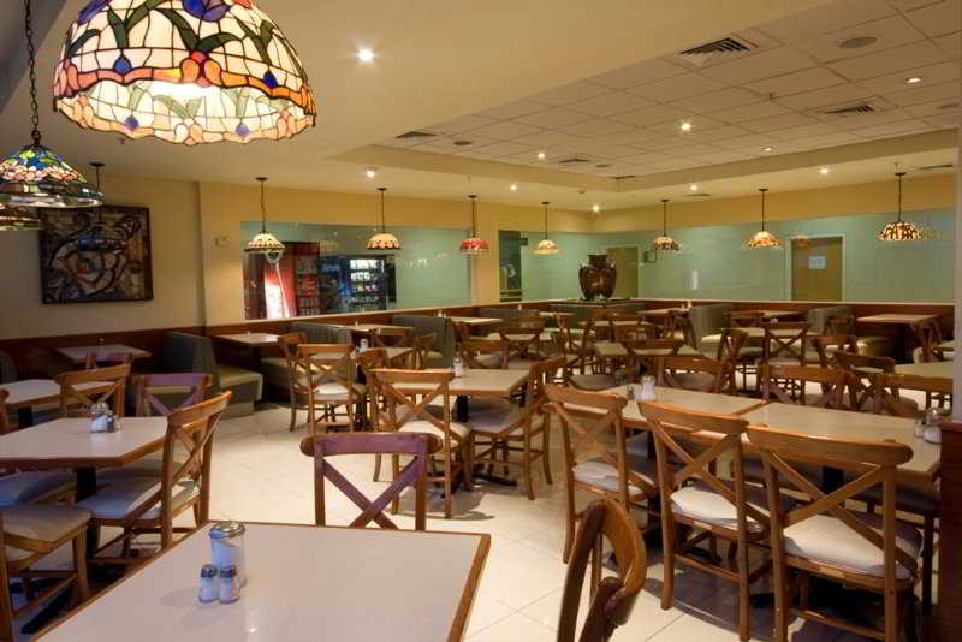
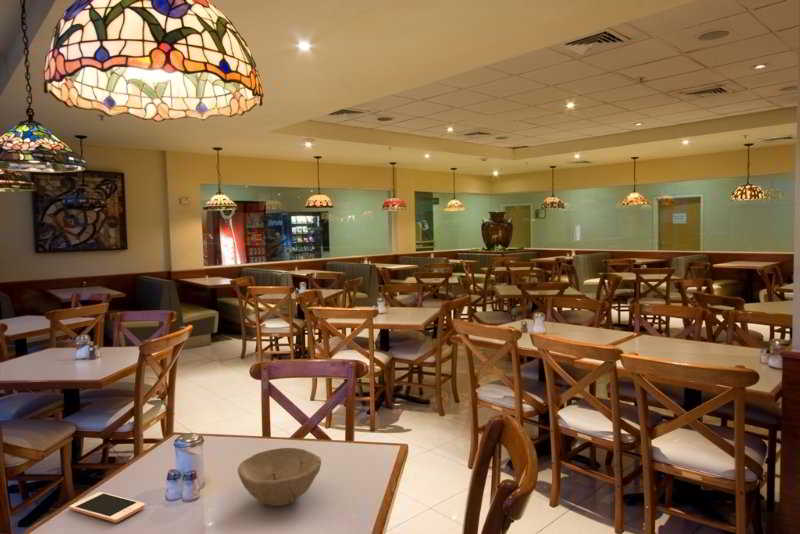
+ bowl [237,447,322,507]
+ cell phone [68,491,146,524]
